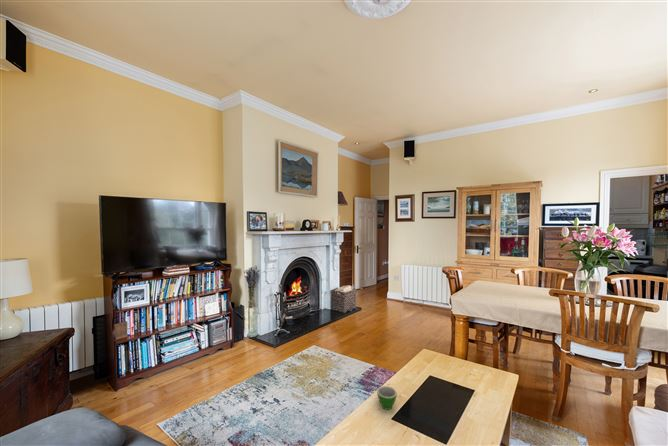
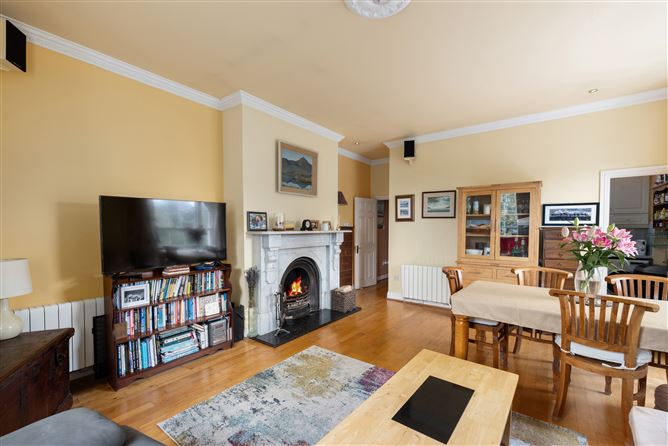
- teacup [376,385,398,411]
